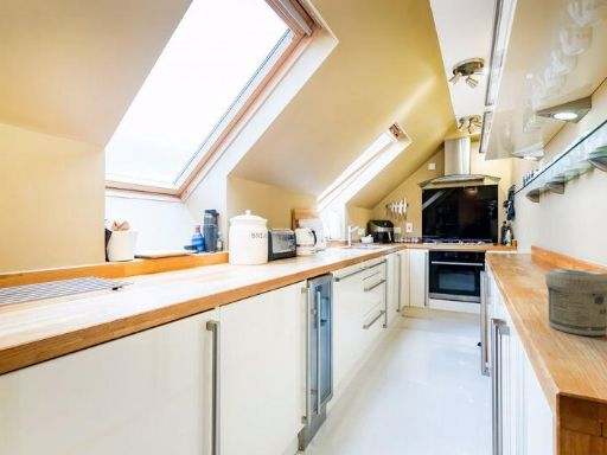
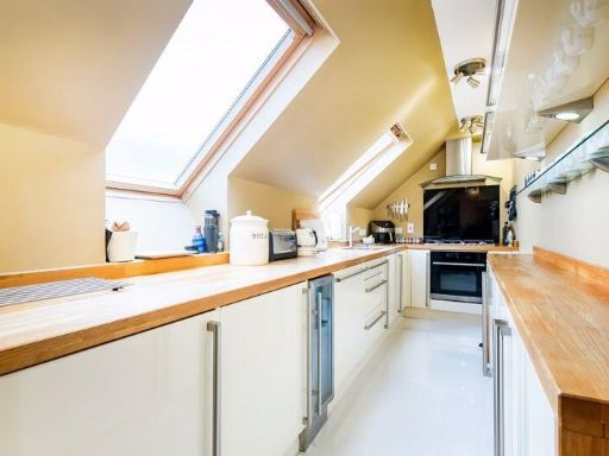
- jar [544,268,607,337]
